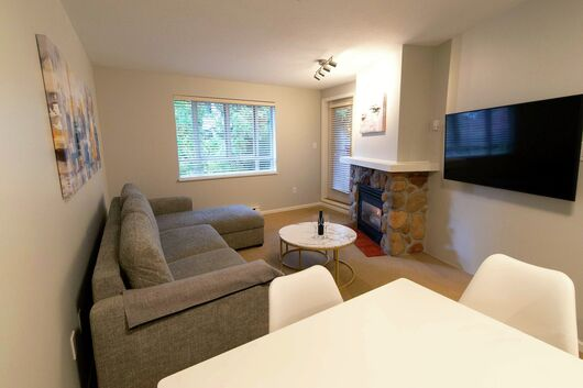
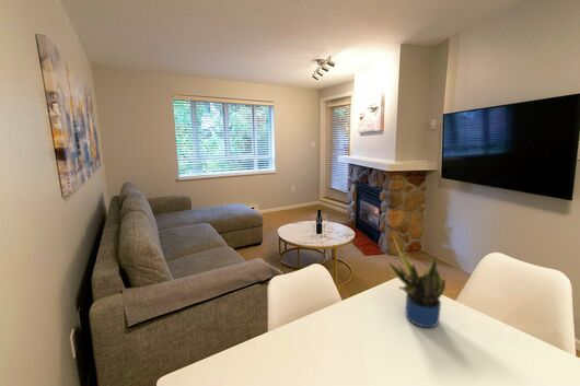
+ potted plant [387,232,446,329]
